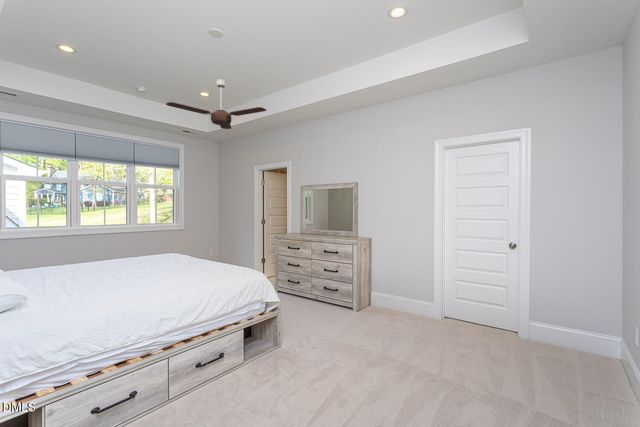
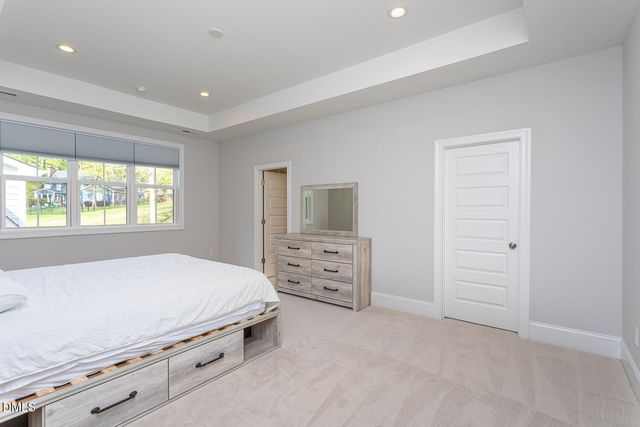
- ceiling fan [165,78,267,130]
